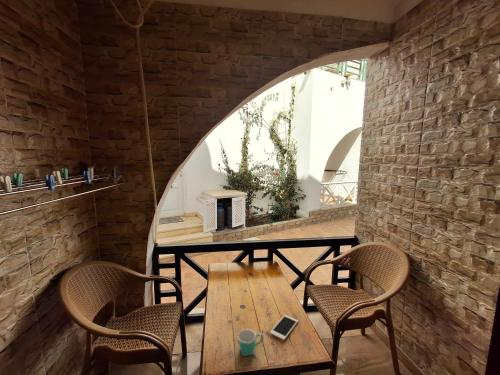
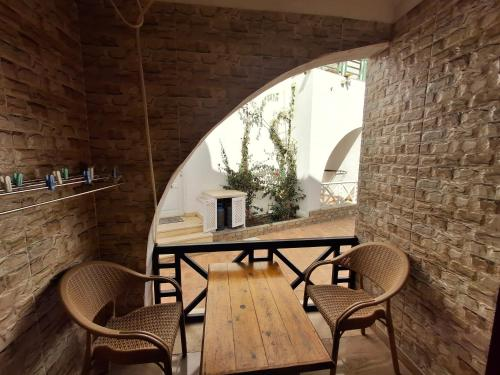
- mug [236,328,265,357]
- cell phone [269,314,299,341]
